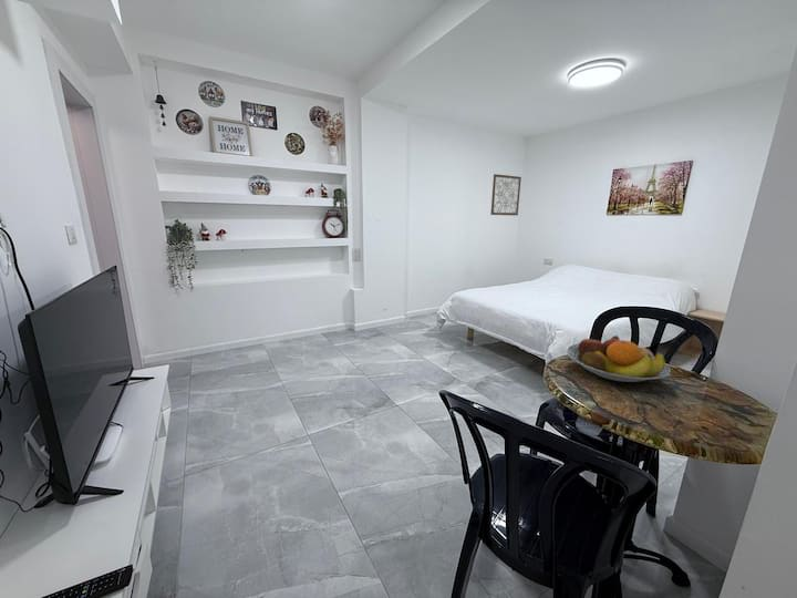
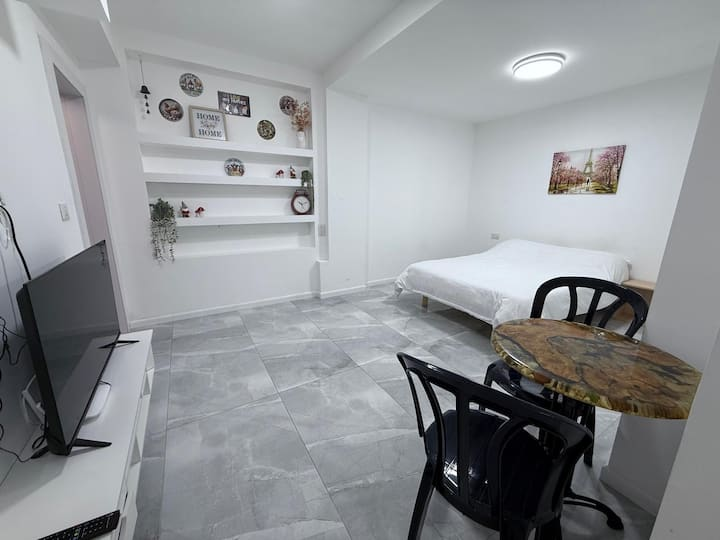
- fruit bowl [566,334,672,383]
- wall art [489,173,522,217]
